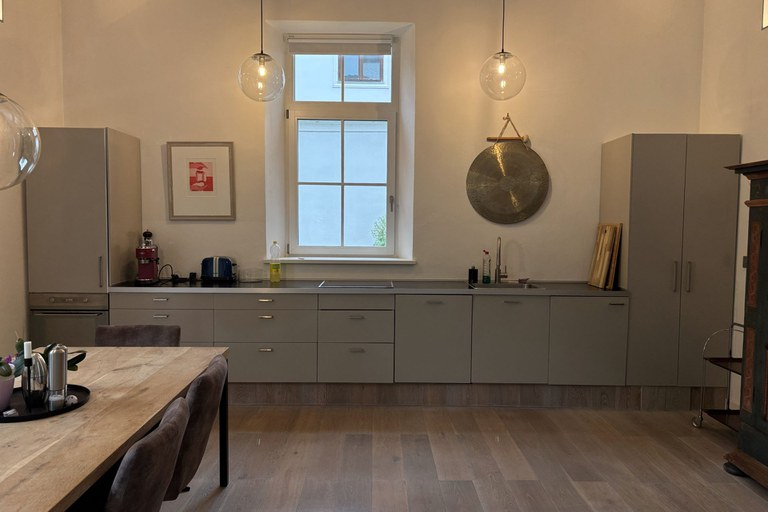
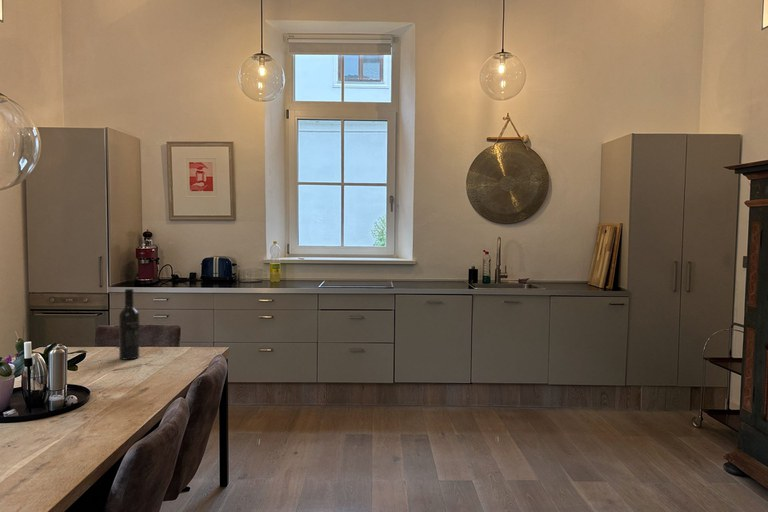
+ wine bottle [118,288,140,361]
